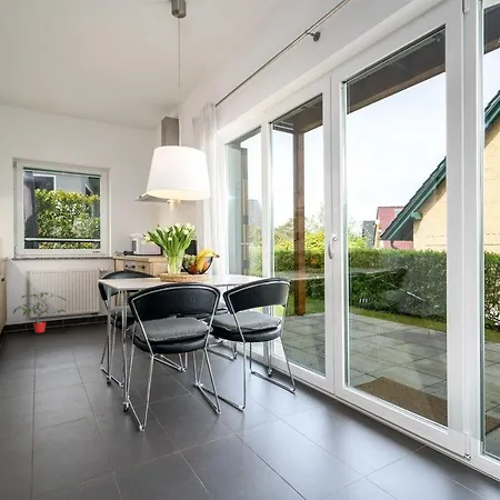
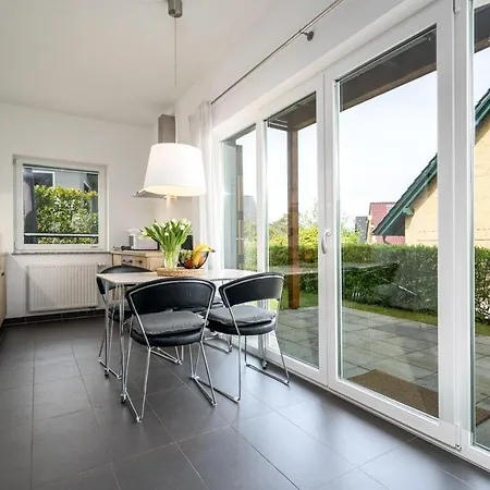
- potted plant [12,291,68,333]
